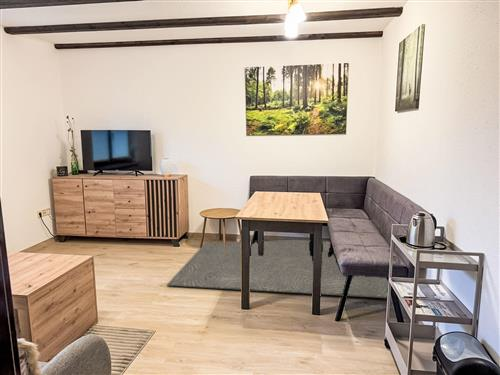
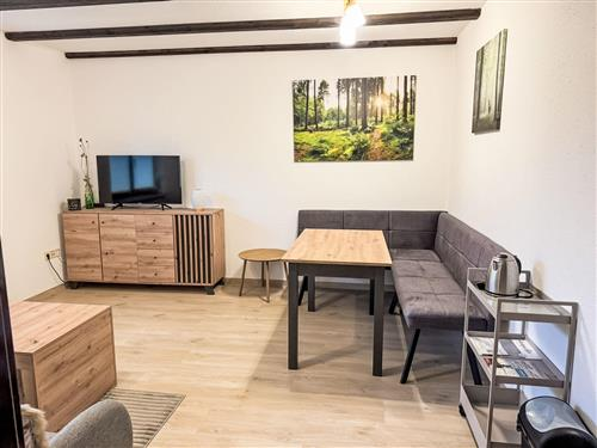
- rug [166,239,389,299]
